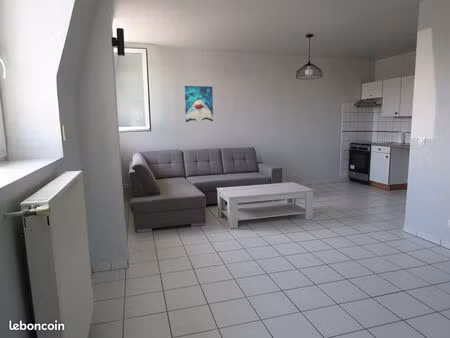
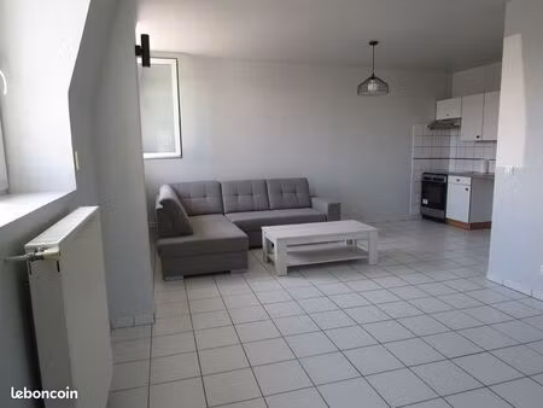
- wall art [183,85,214,123]
